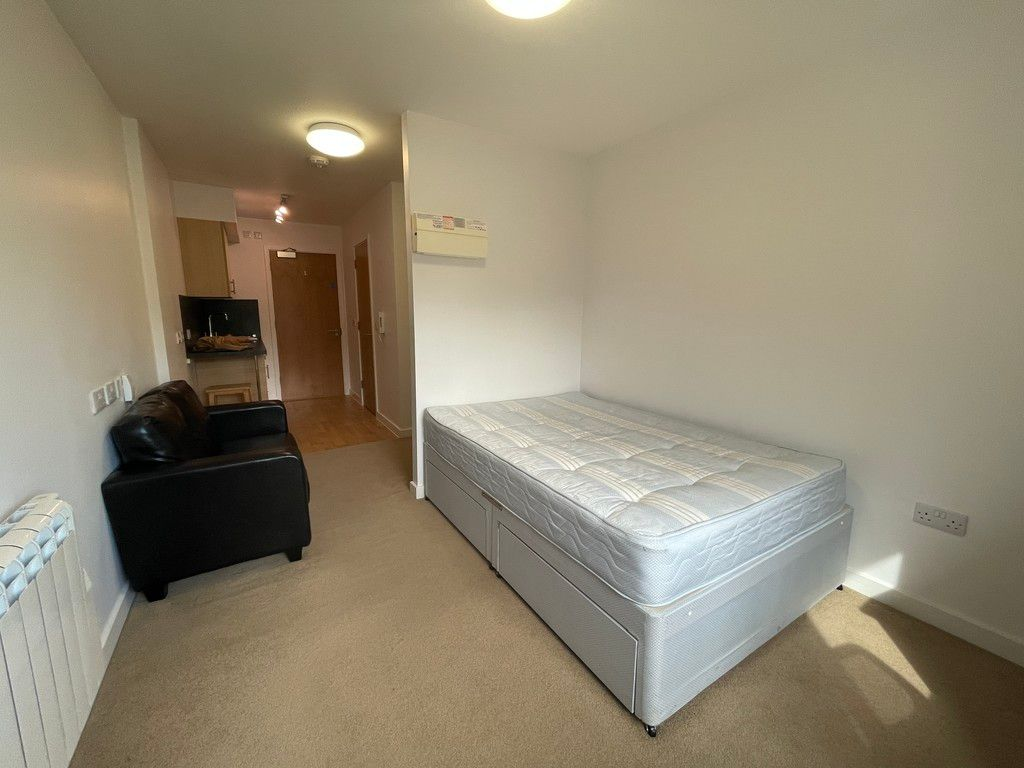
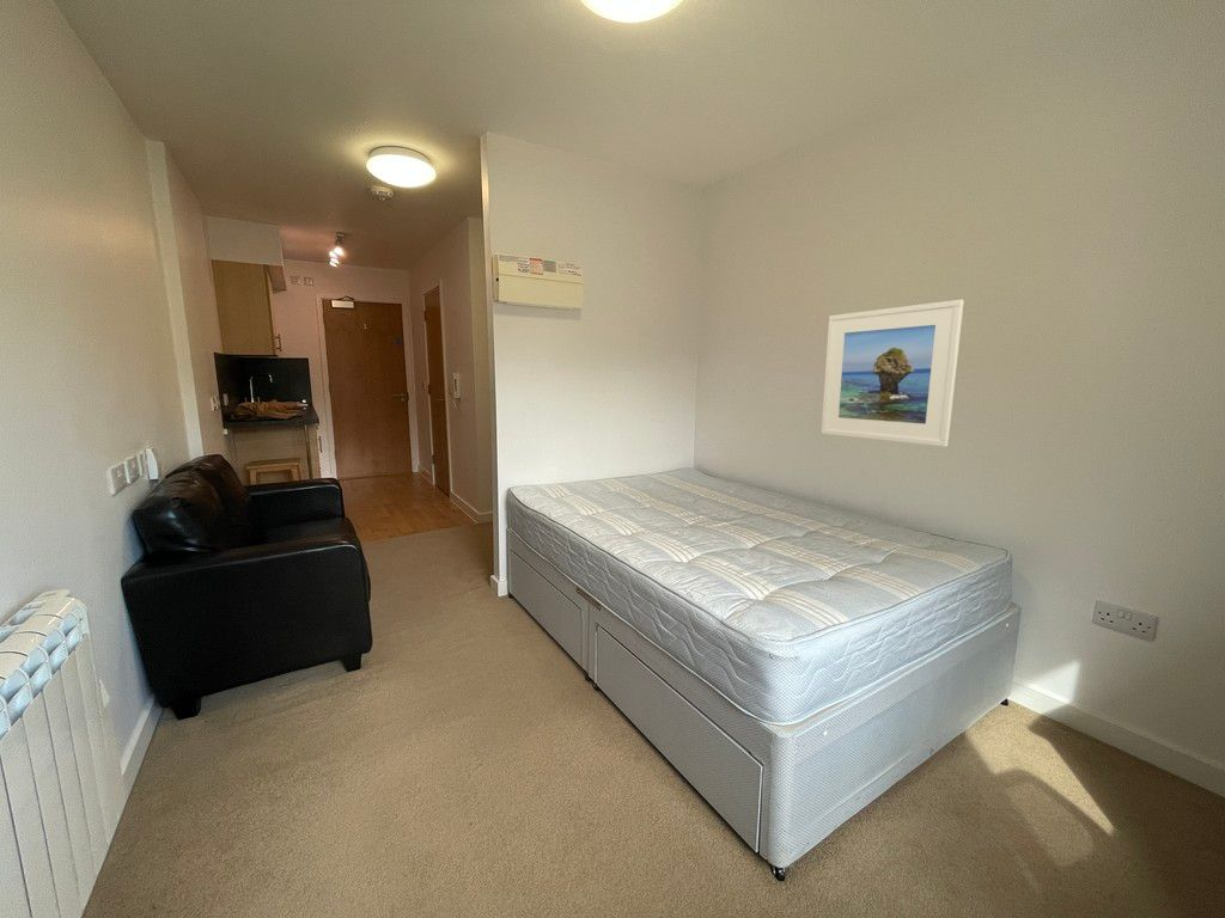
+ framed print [821,299,965,448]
